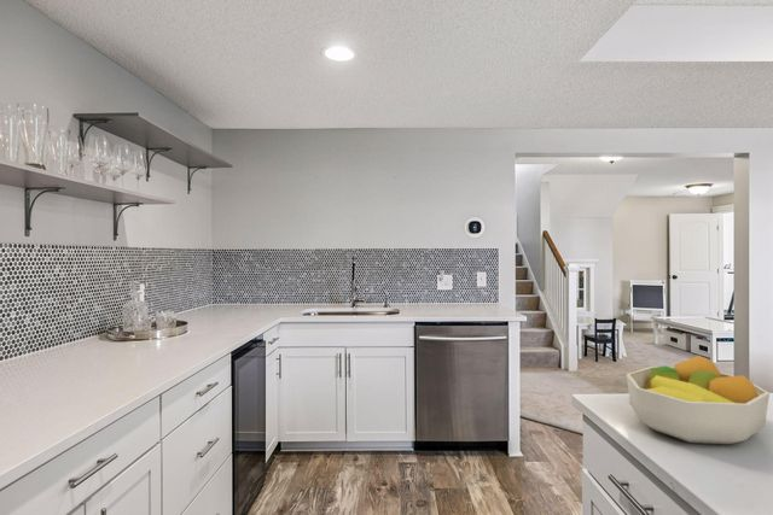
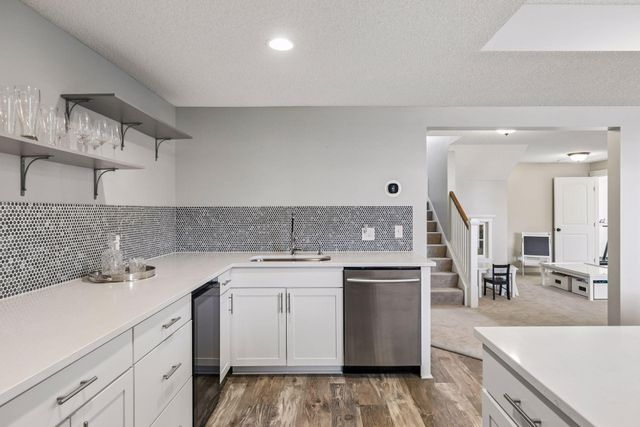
- fruit bowl [626,355,771,445]
